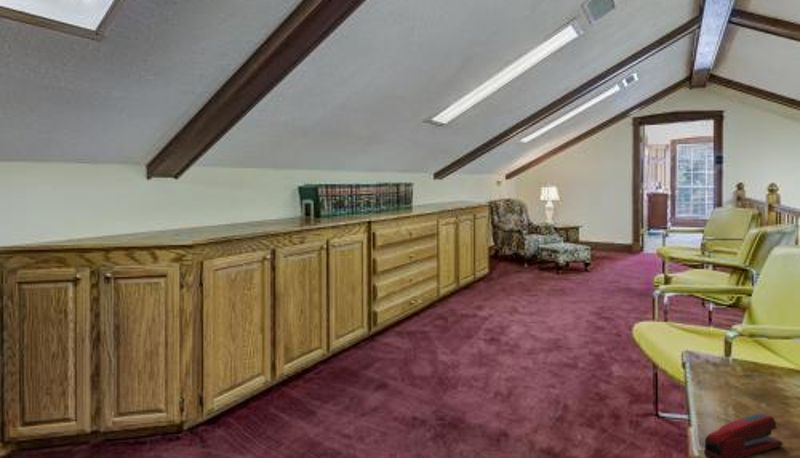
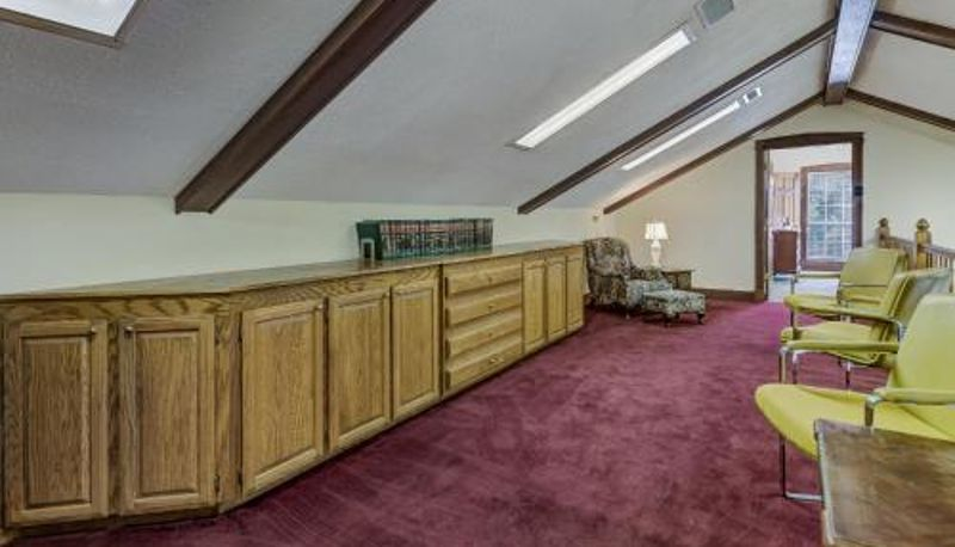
- stapler [703,412,784,458]
